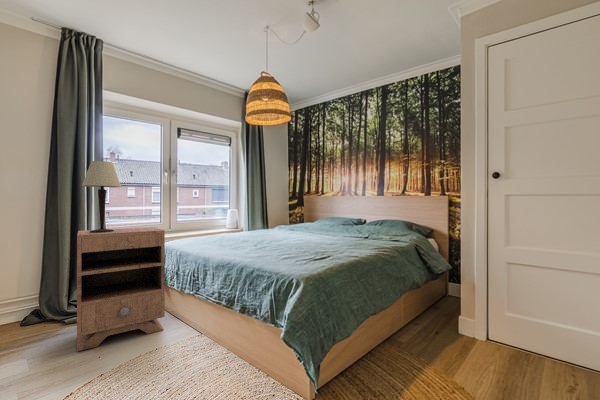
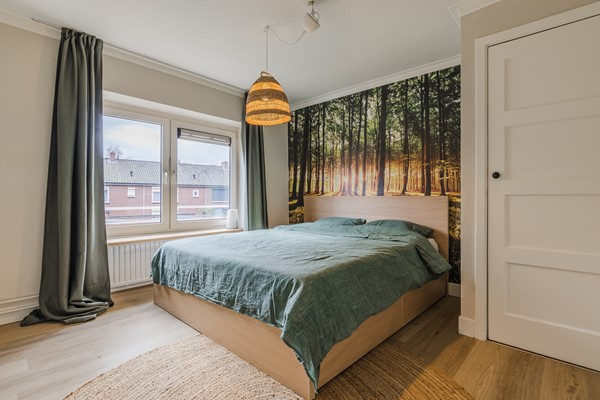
- nightstand [76,226,166,352]
- table lamp [81,160,122,233]
